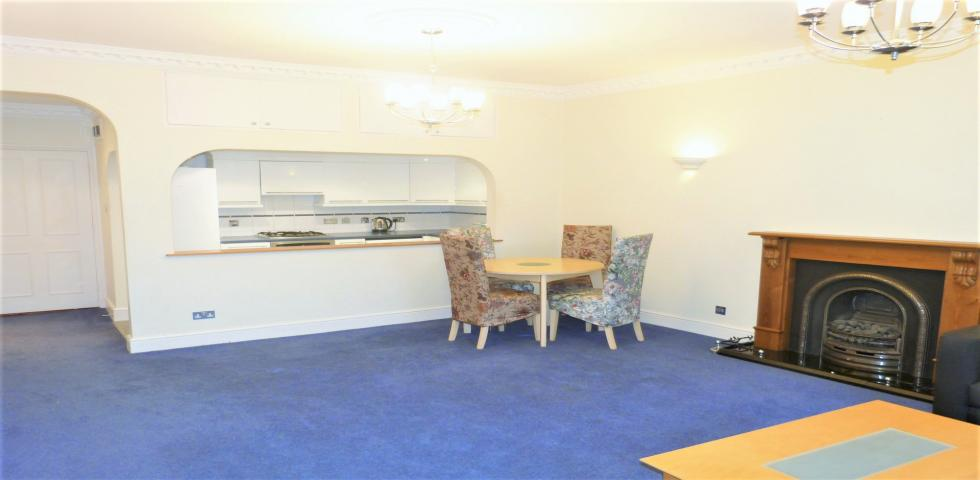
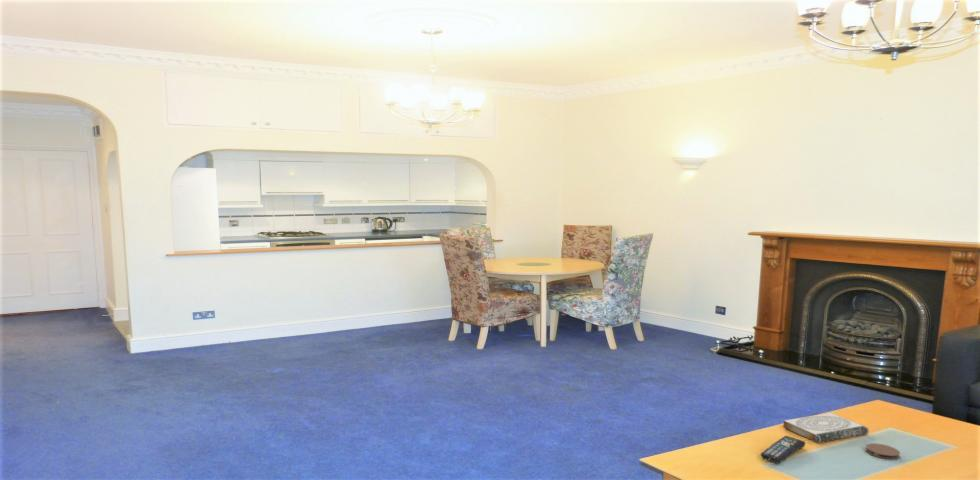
+ book [782,412,870,444]
+ coaster [865,442,901,461]
+ remote control [759,435,806,464]
